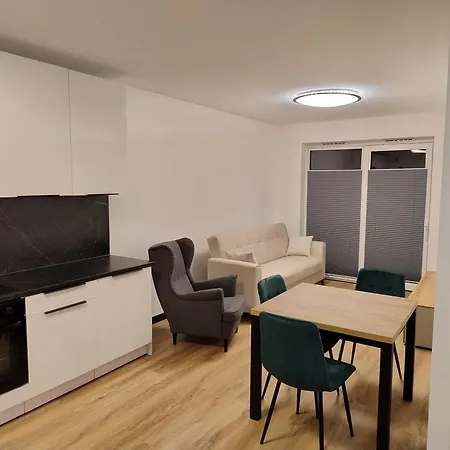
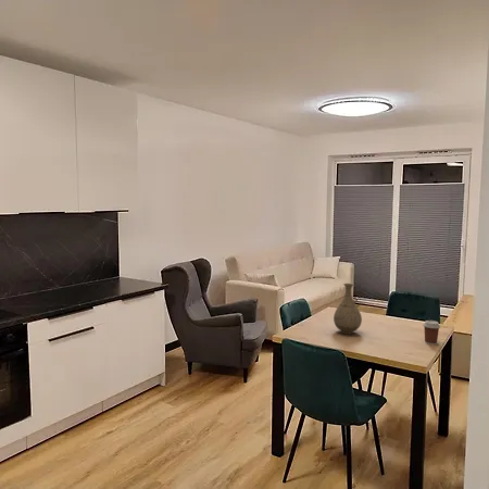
+ coffee cup [422,319,441,346]
+ vase [333,283,363,336]
